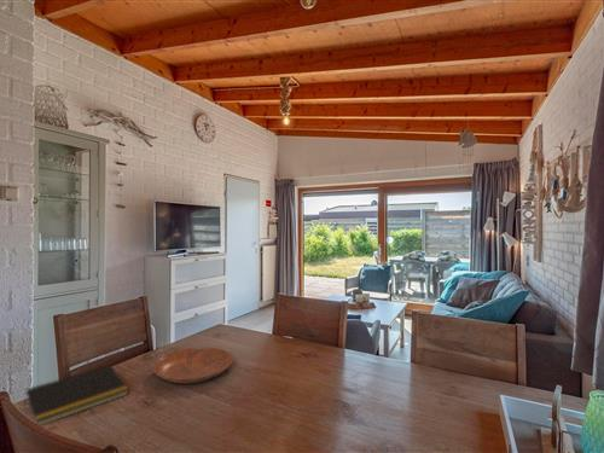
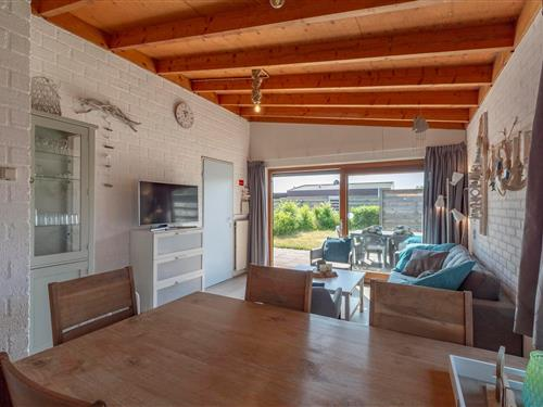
- bowl [151,345,234,384]
- notepad [23,364,129,426]
